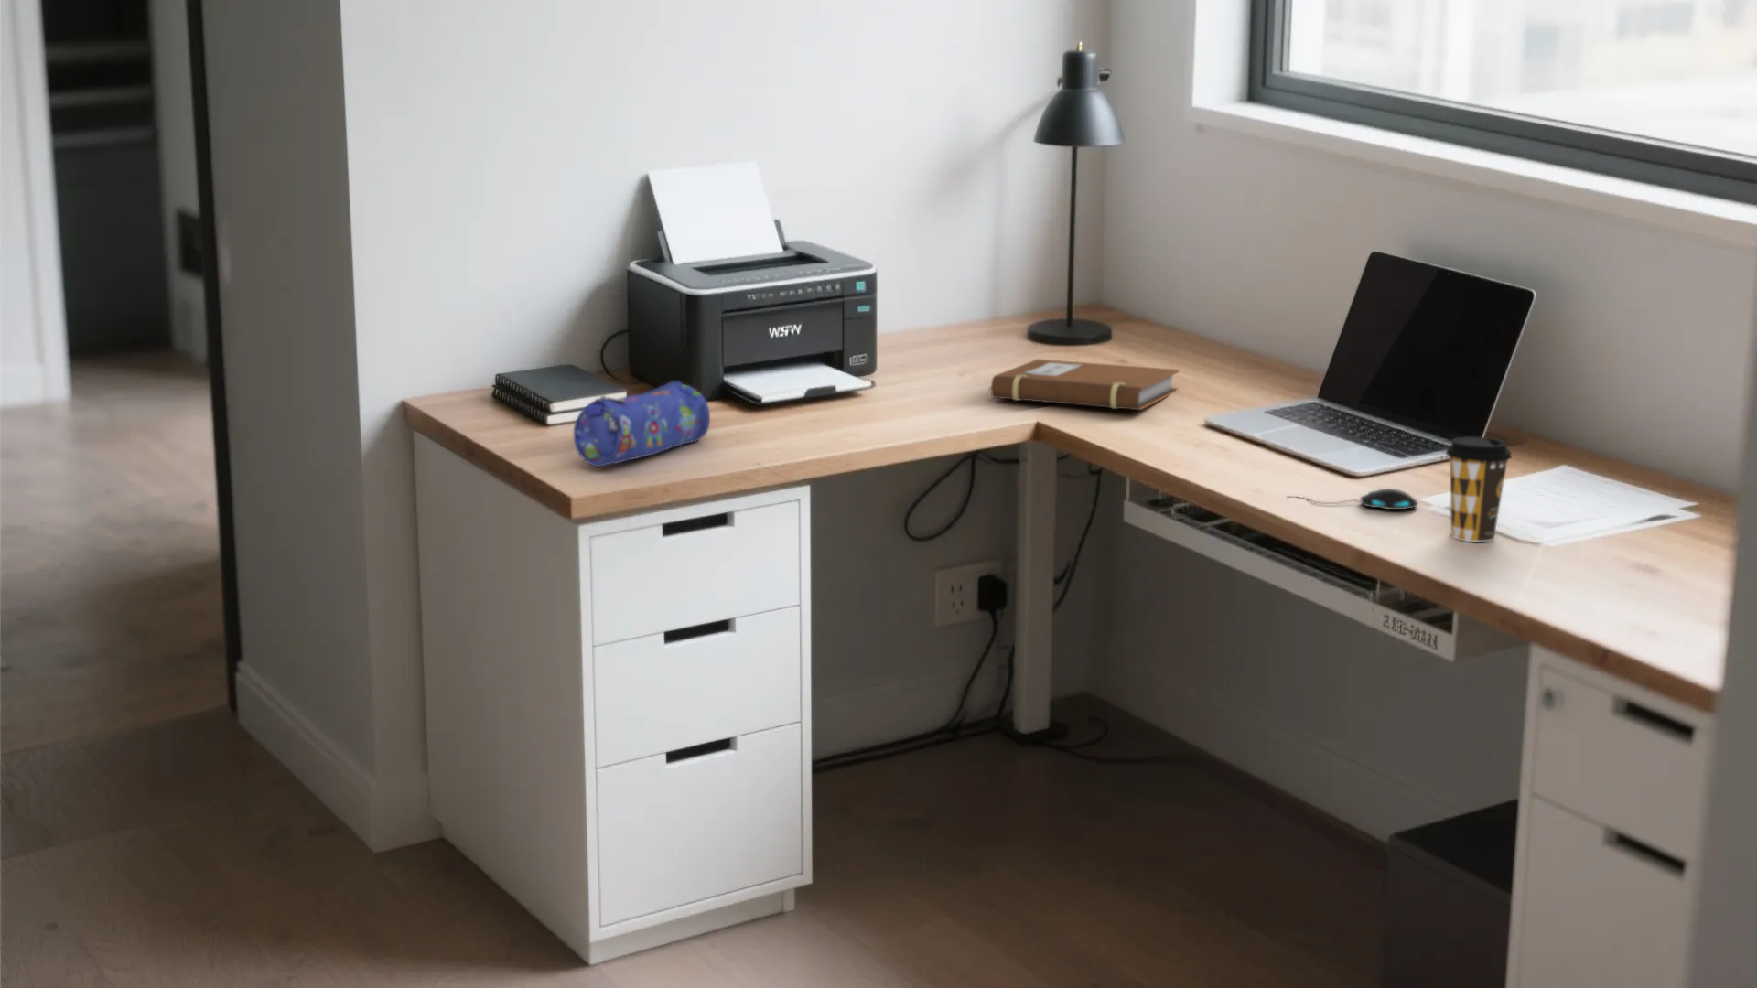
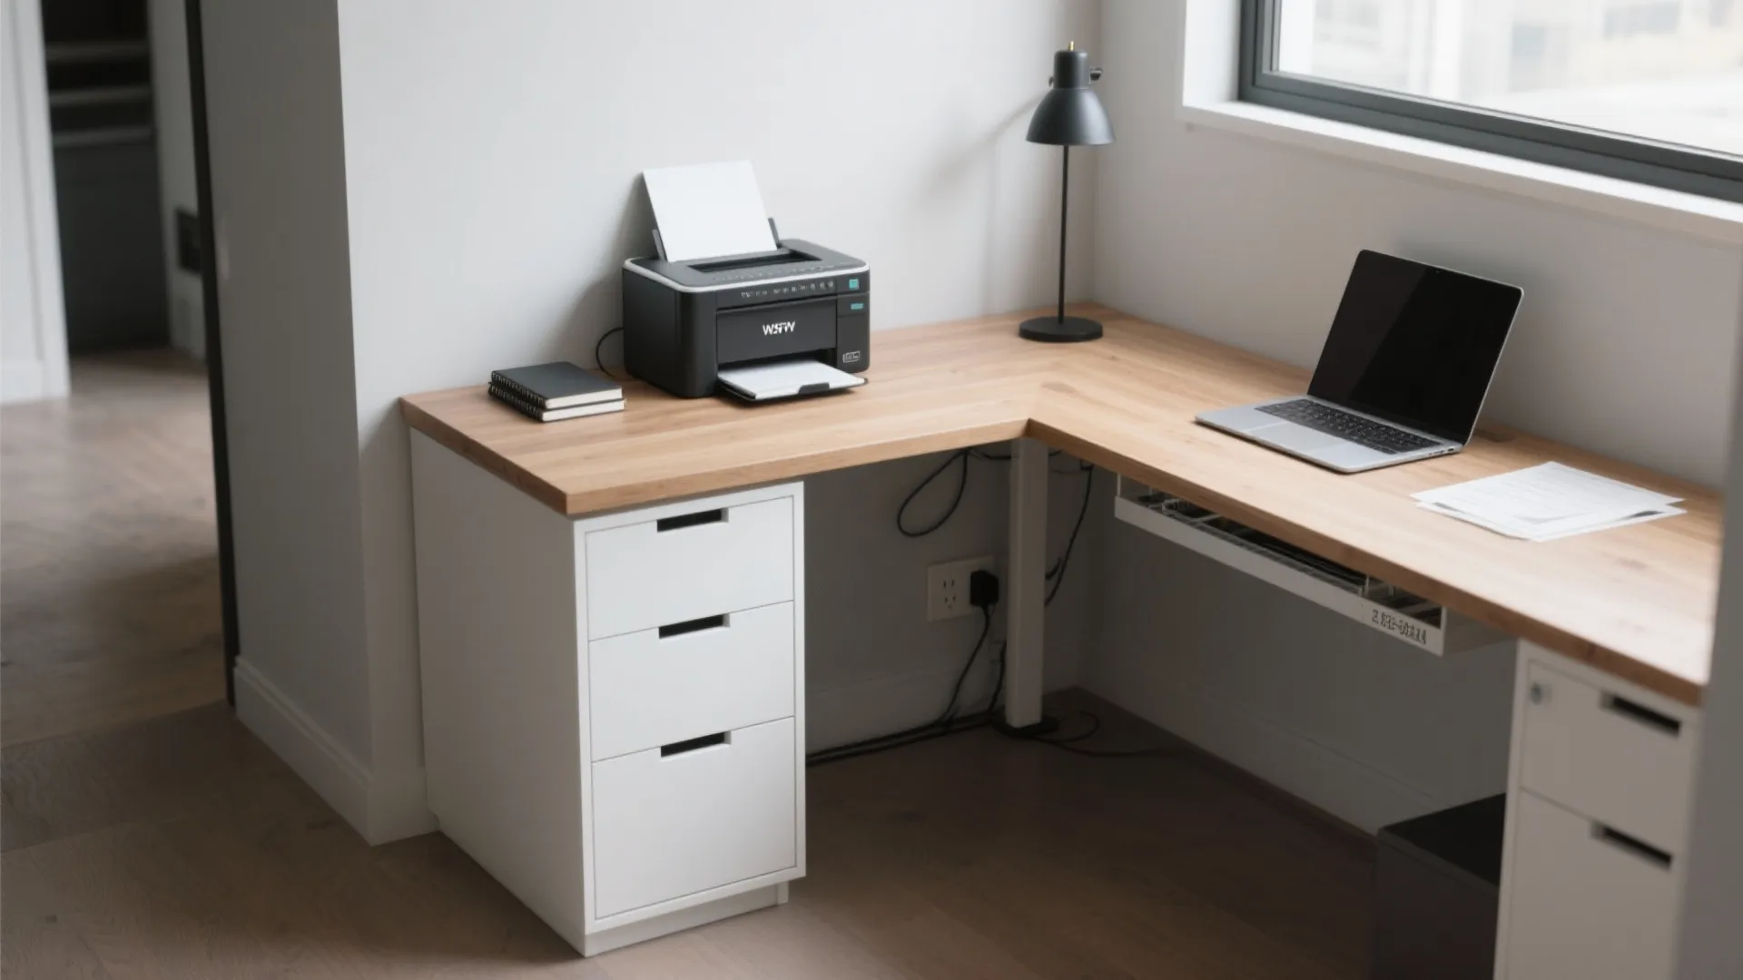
- pencil case [573,380,711,468]
- mouse [1285,487,1419,510]
- coffee cup [1444,435,1513,543]
- notebook [987,358,1179,410]
